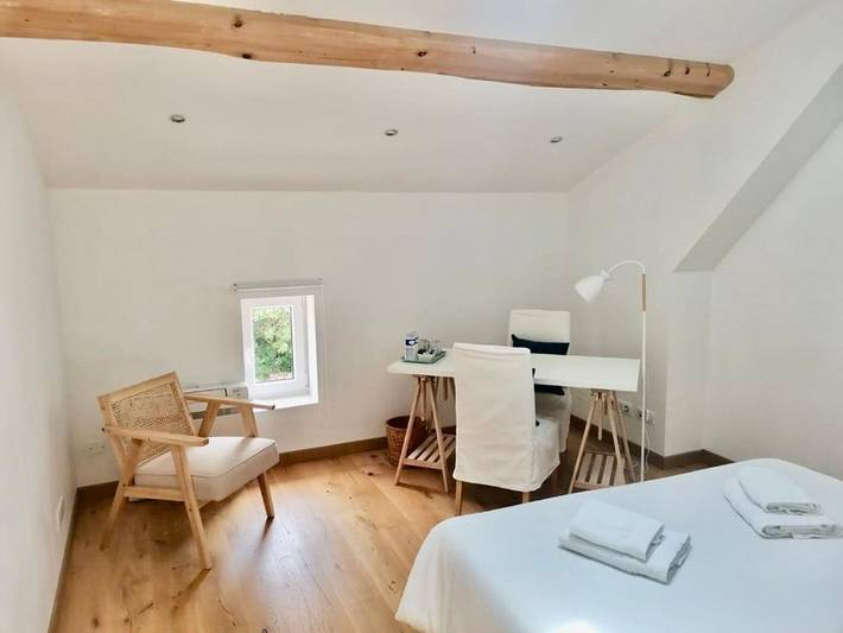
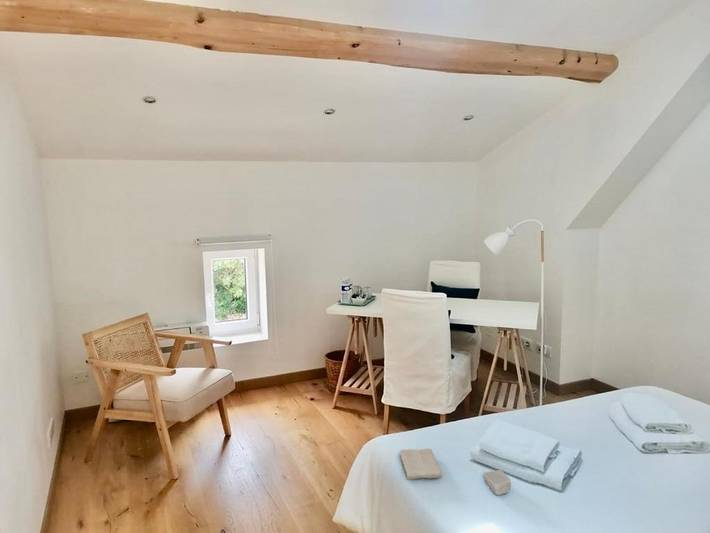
+ washcloth [399,448,443,480]
+ soap bar [483,469,512,496]
